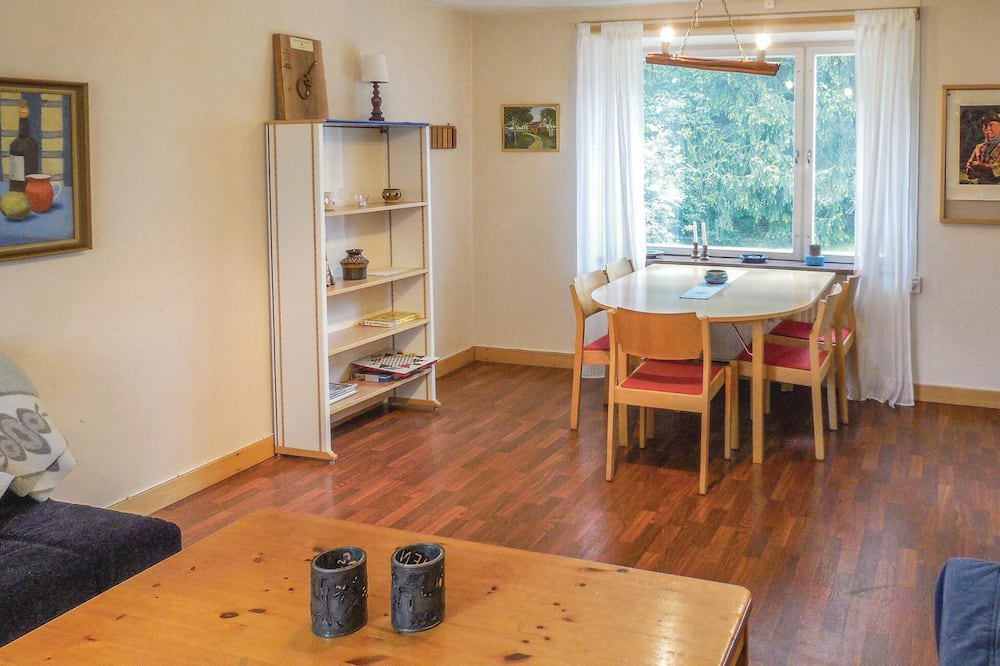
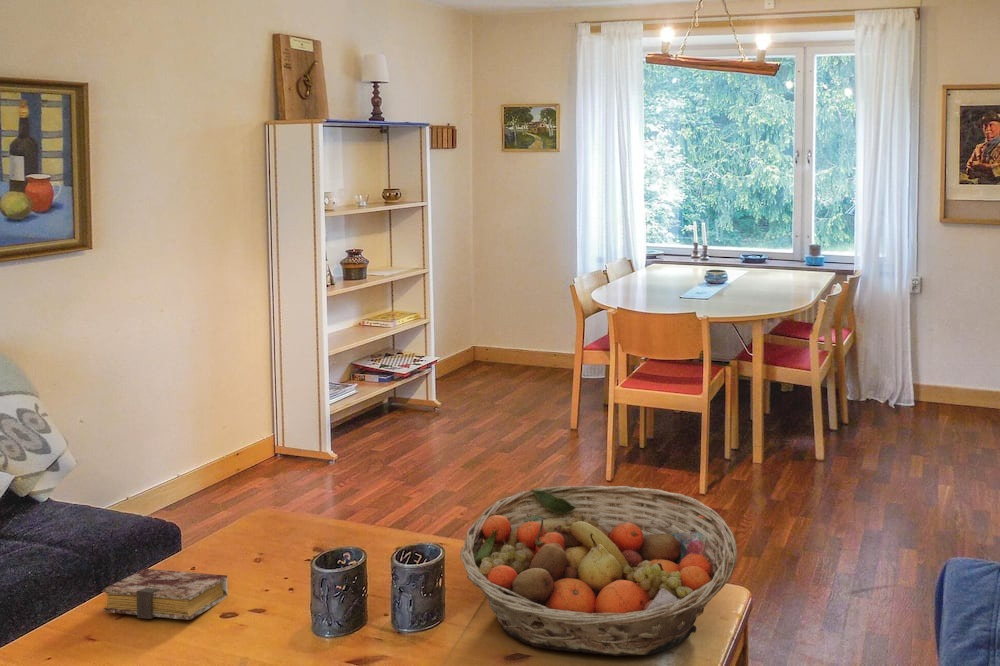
+ book [102,568,229,621]
+ fruit basket [459,484,738,657]
